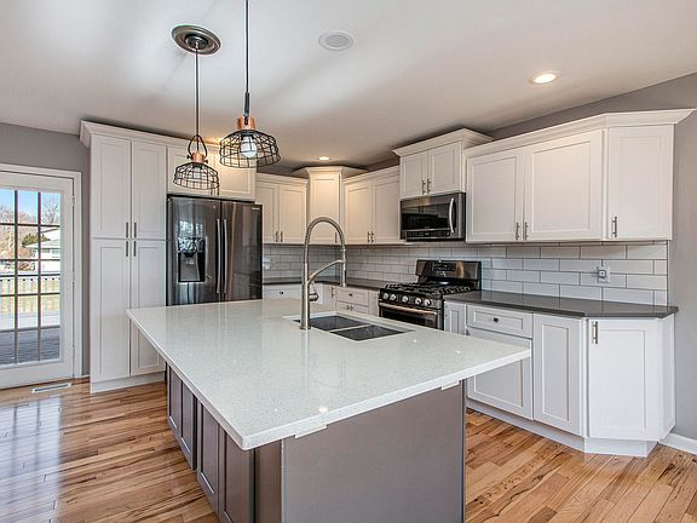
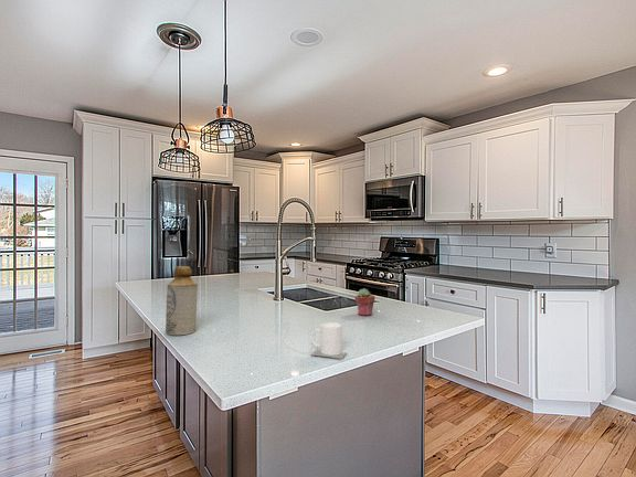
+ potted succulent [354,287,375,317]
+ bottle [165,265,199,337]
+ mug [310,321,348,360]
